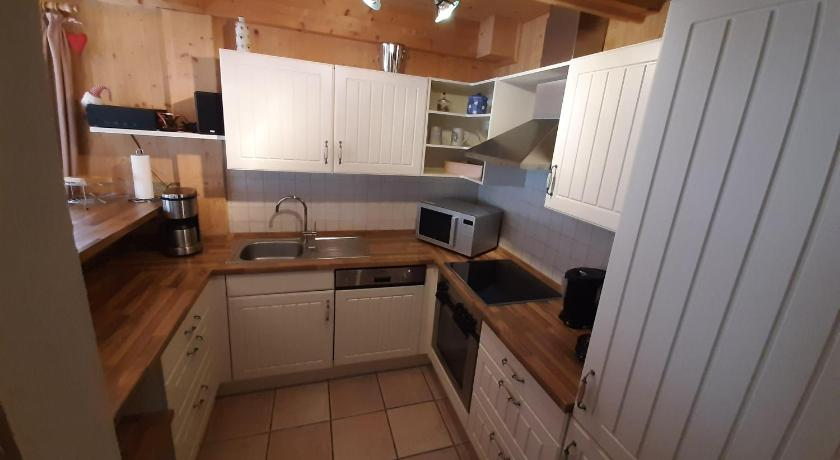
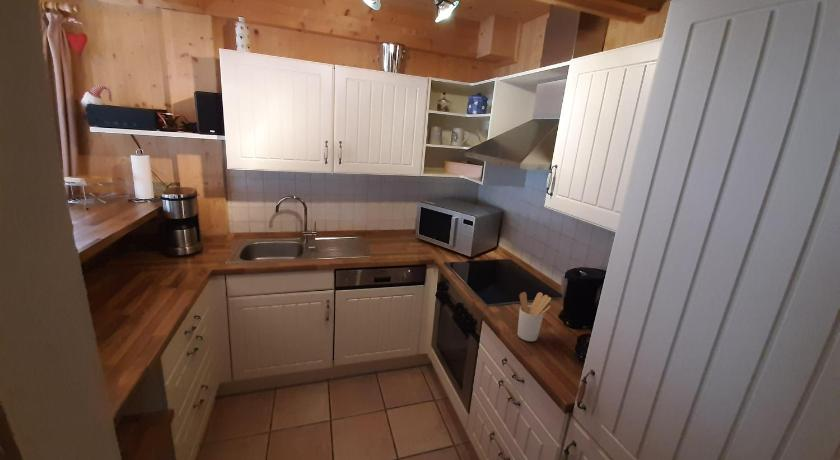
+ utensil holder [516,291,552,342]
